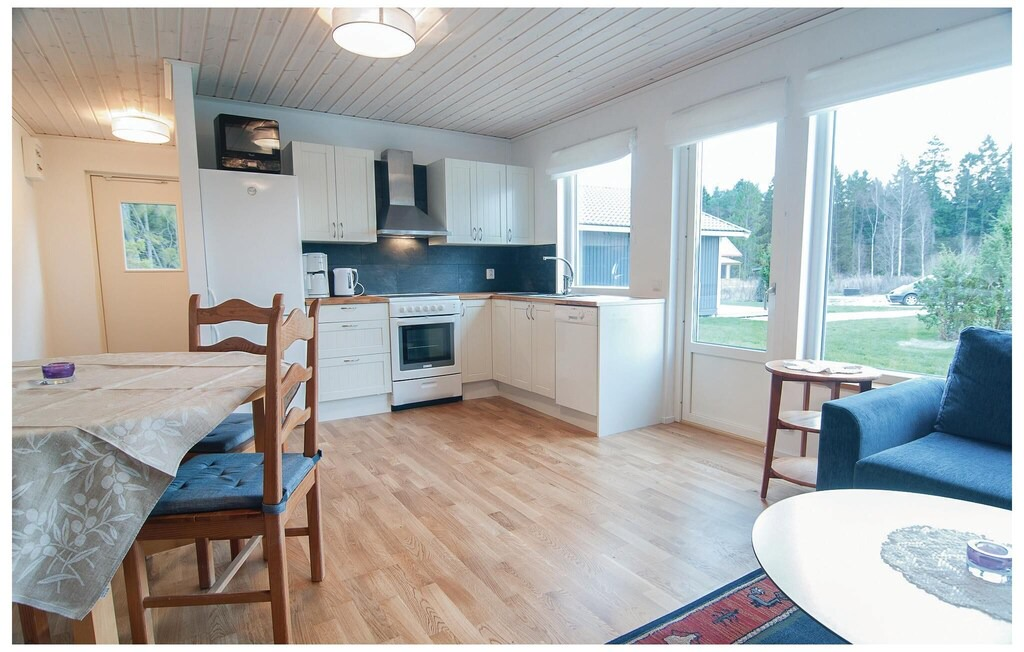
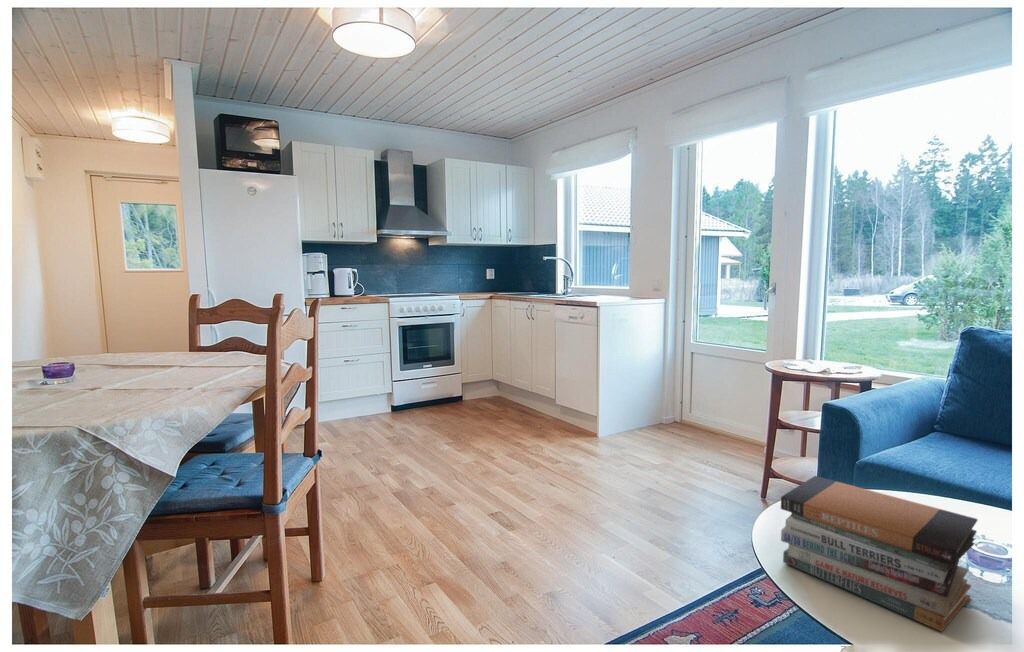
+ book stack [780,475,979,633]
